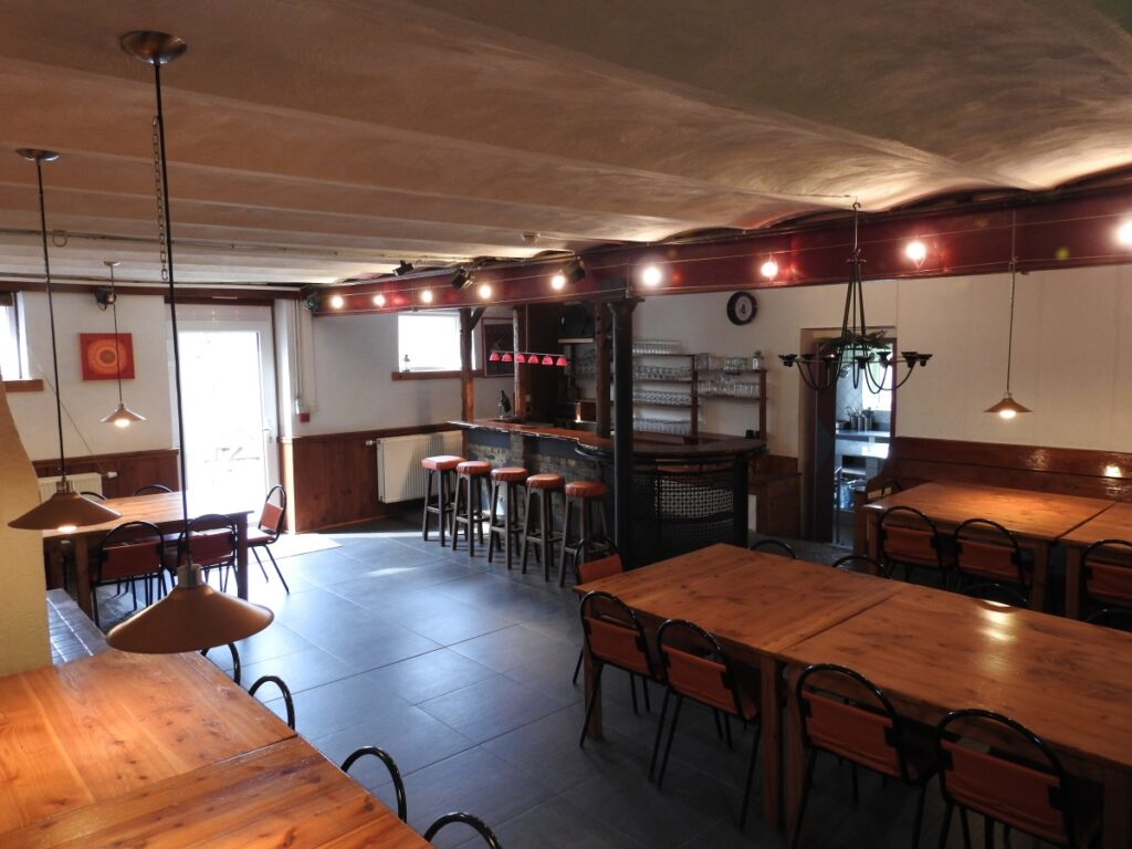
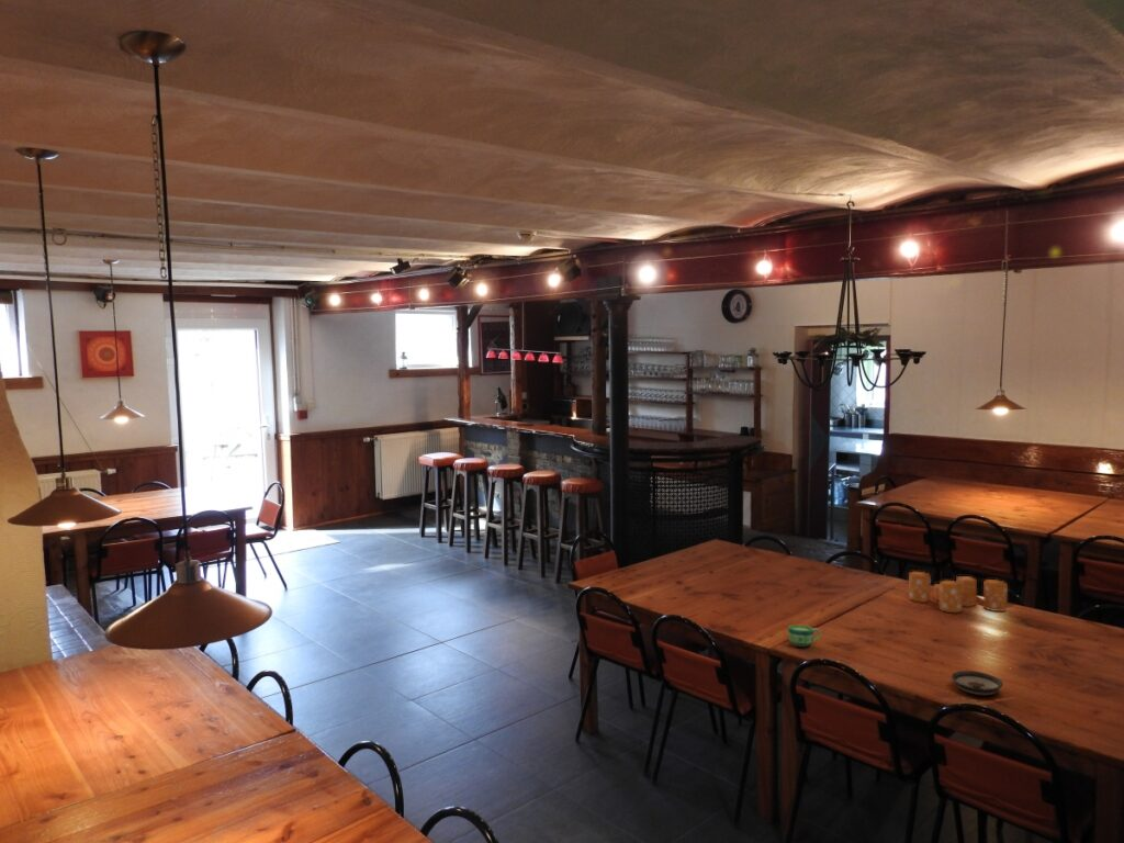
+ cup [787,623,822,648]
+ candle [908,571,1009,614]
+ saucer [949,670,1004,696]
